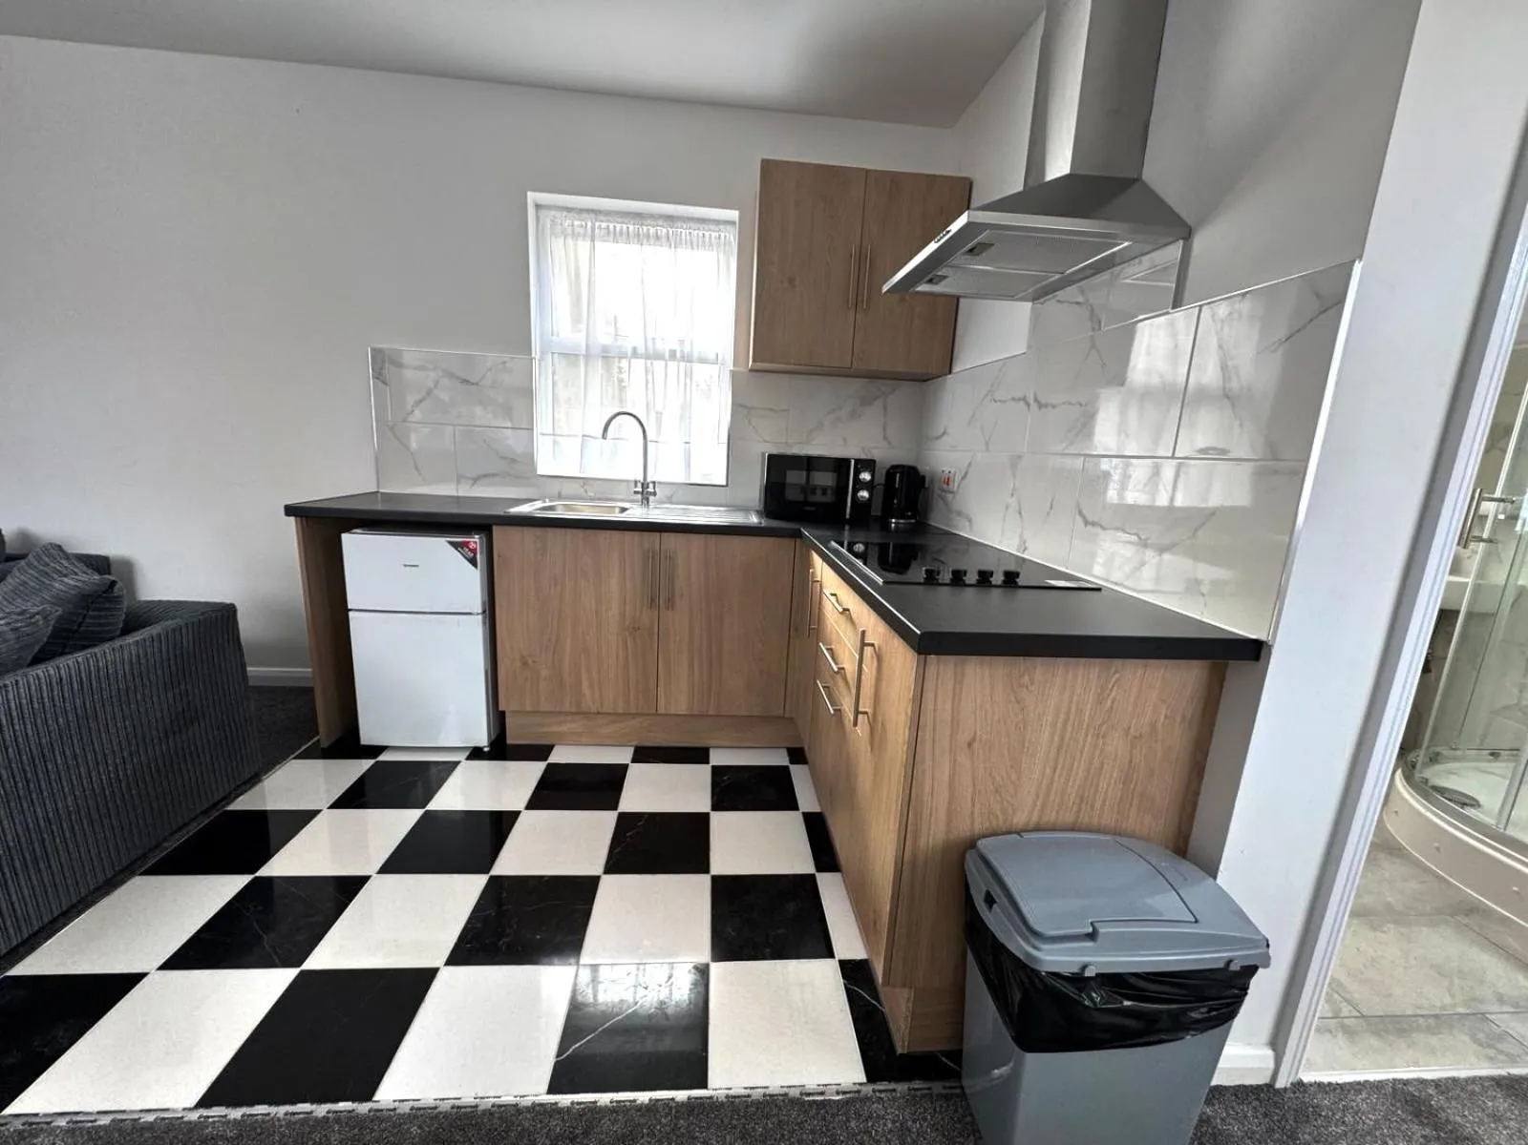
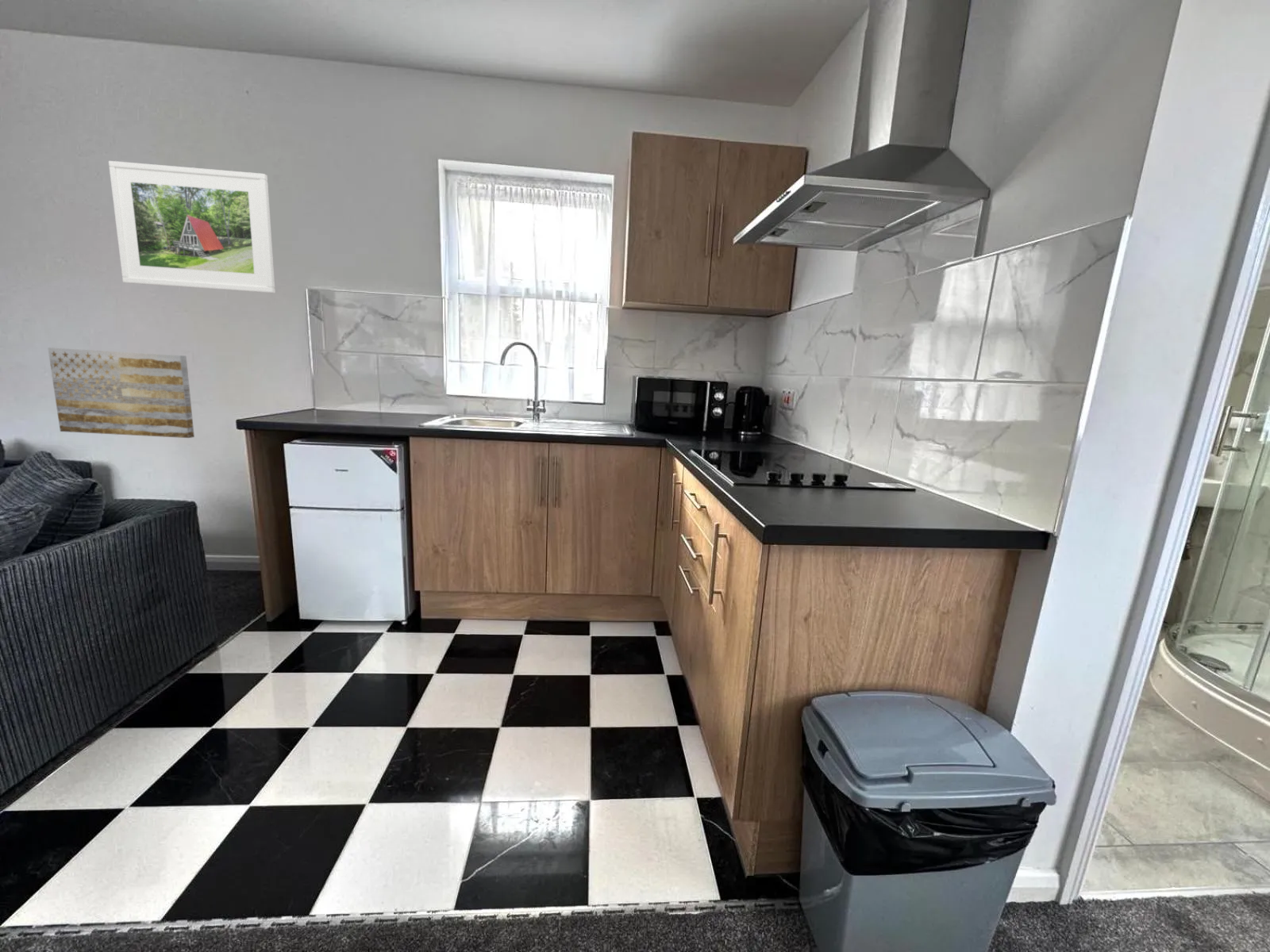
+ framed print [108,160,276,294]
+ wall art [47,347,195,439]
